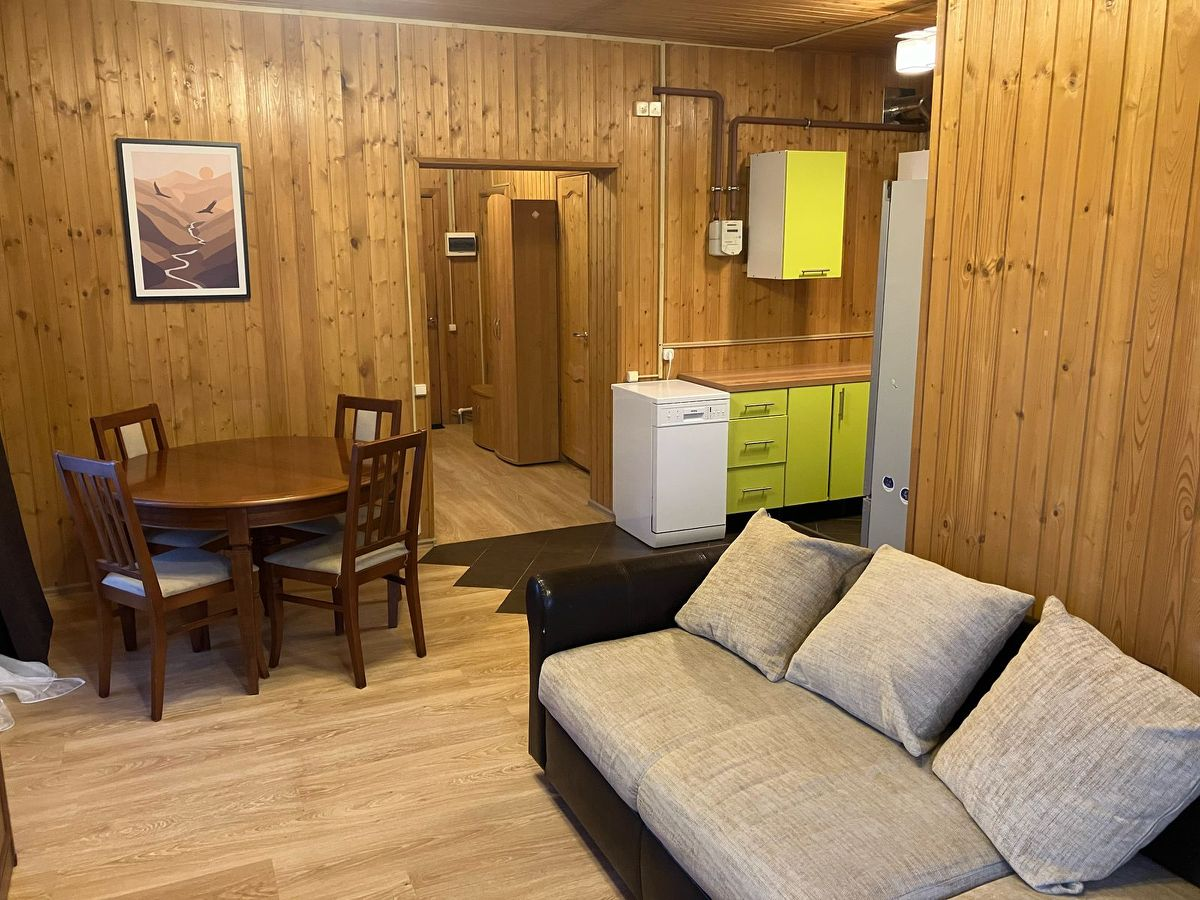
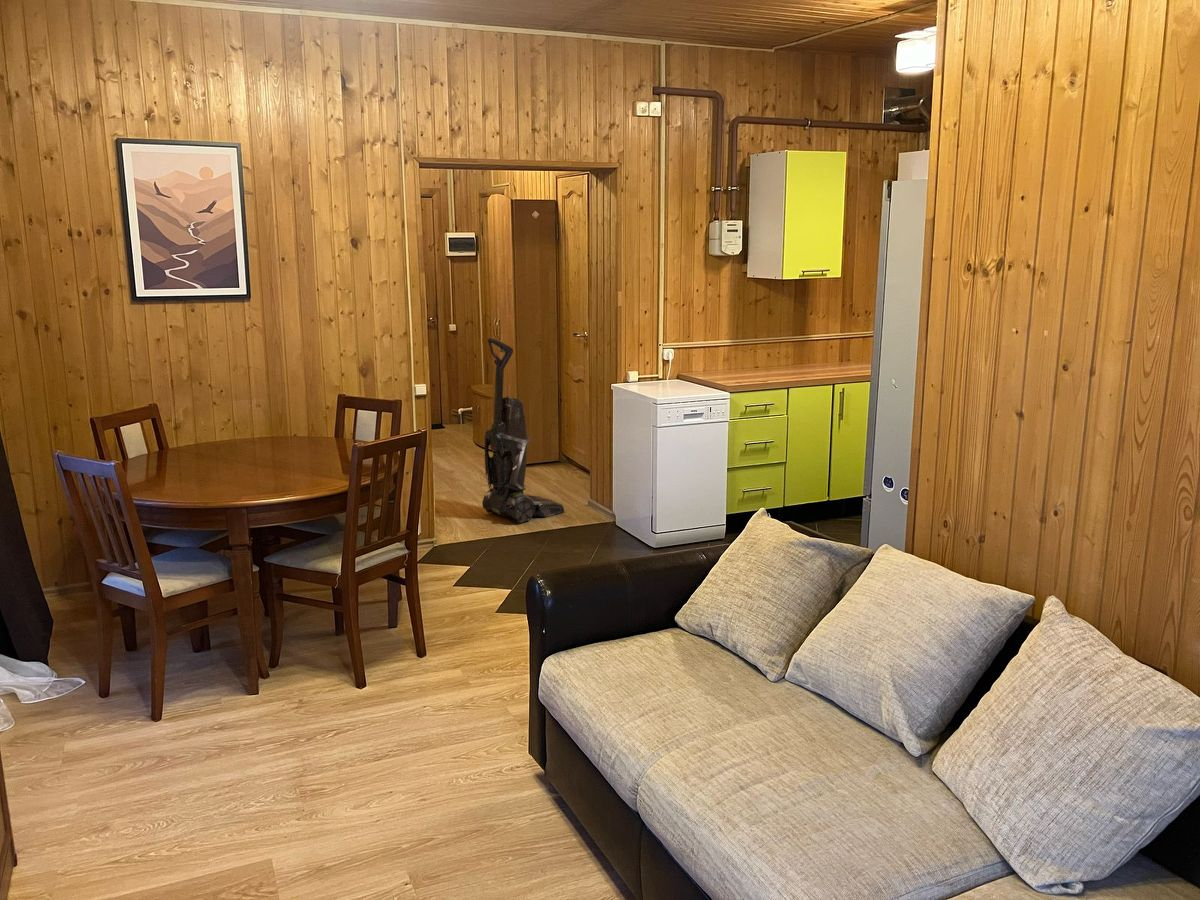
+ vacuum cleaner [481,337,565,524]
